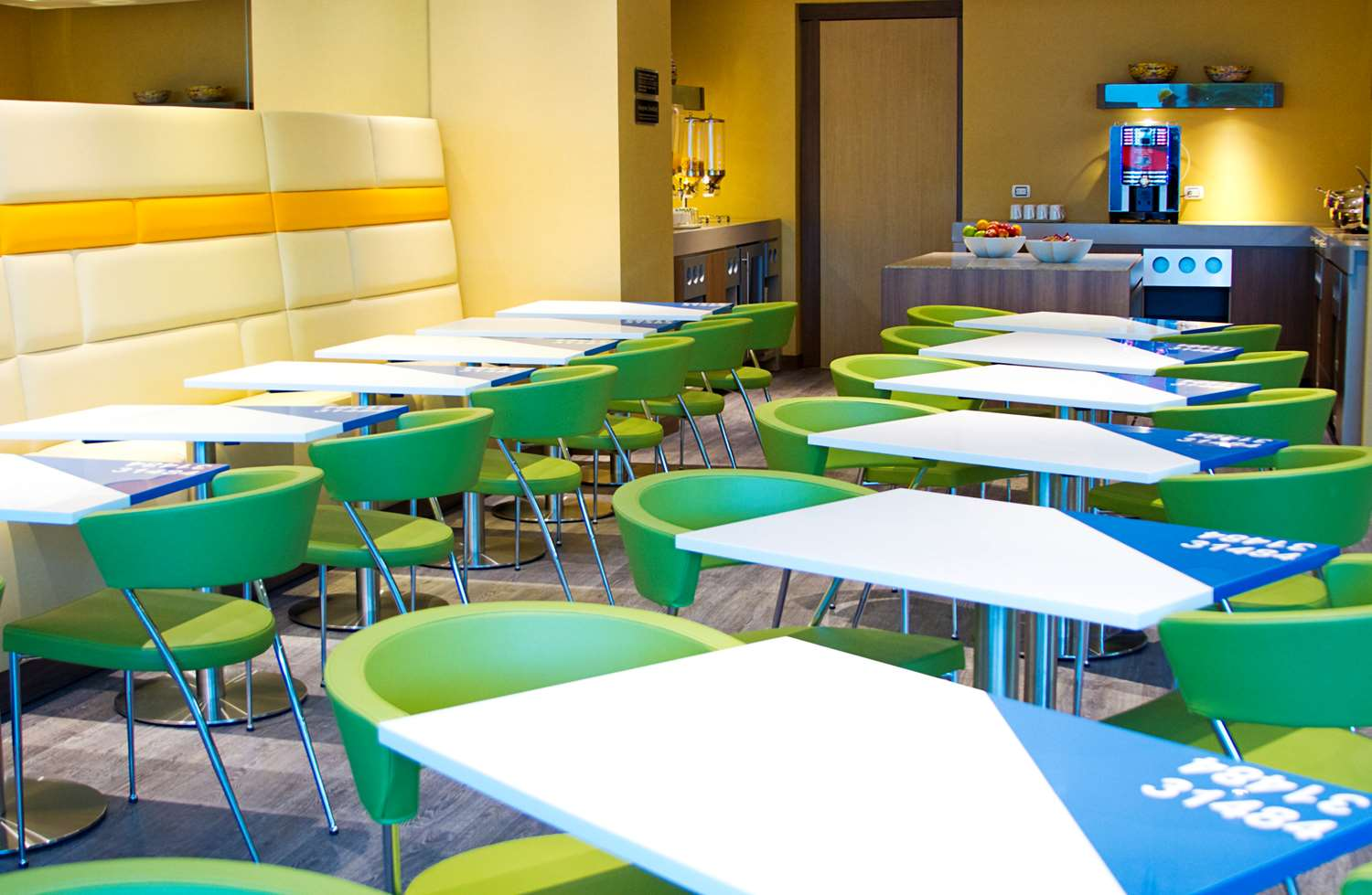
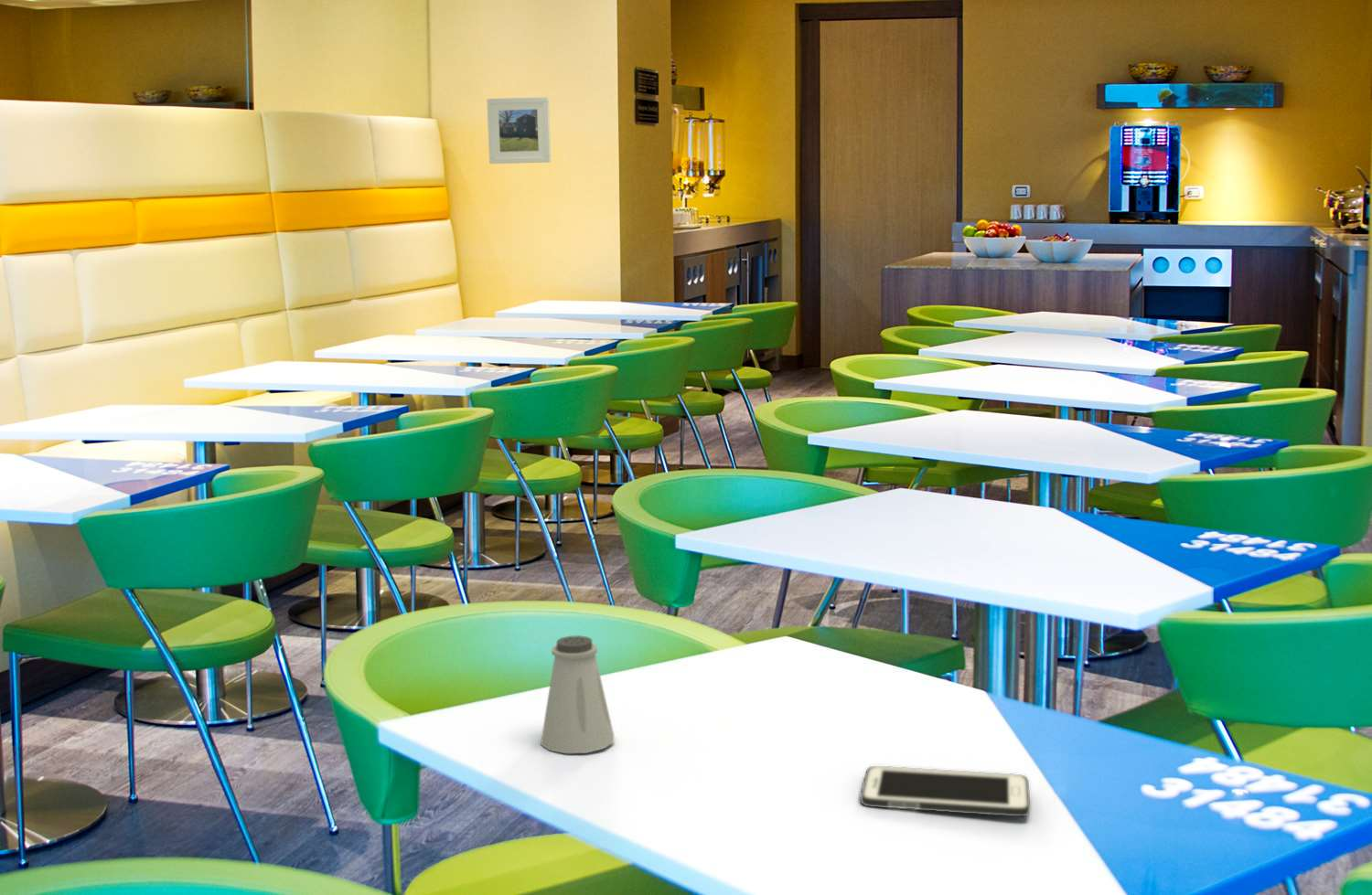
+ saltshaker [540,634,615,754]
+ cell phone [860,765,1031,817]
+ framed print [486,96,552,165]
